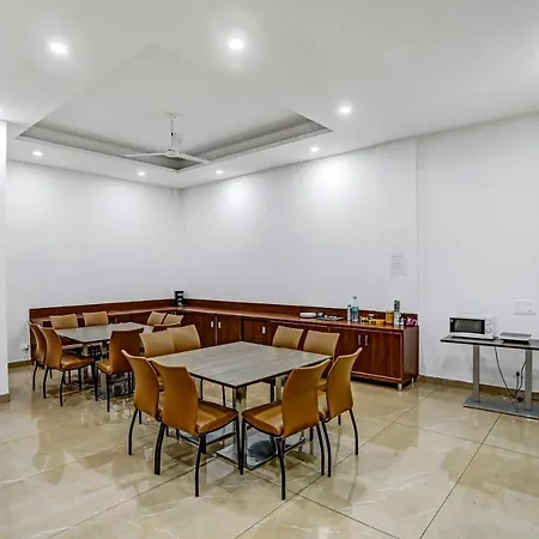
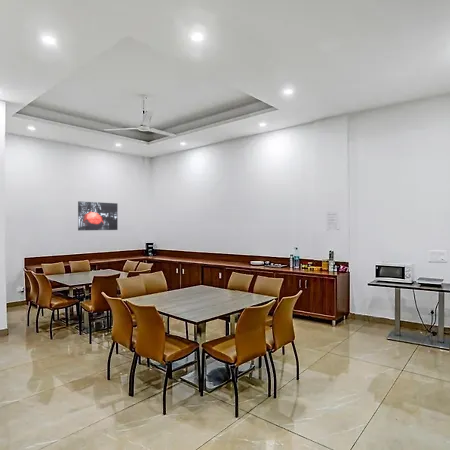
+ wall art [77,200,119,232]
